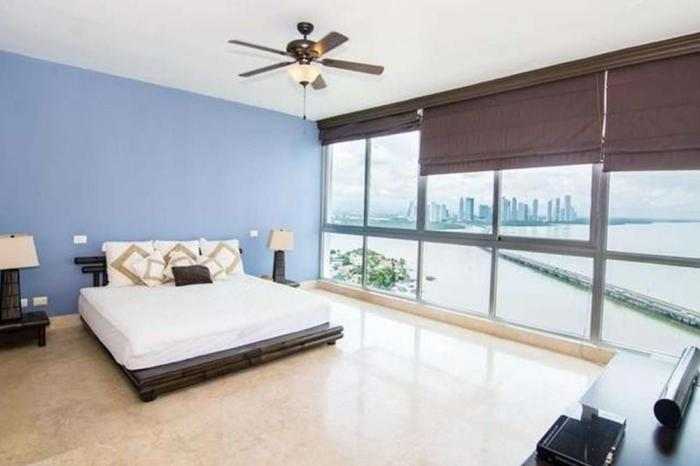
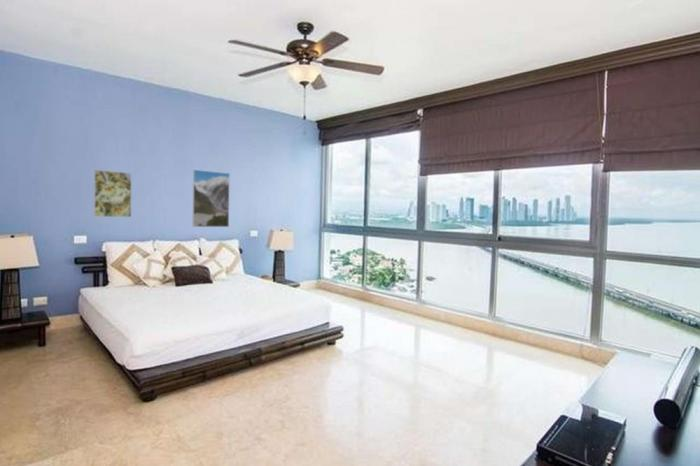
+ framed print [191,169,231,228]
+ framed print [93,169,133,218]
